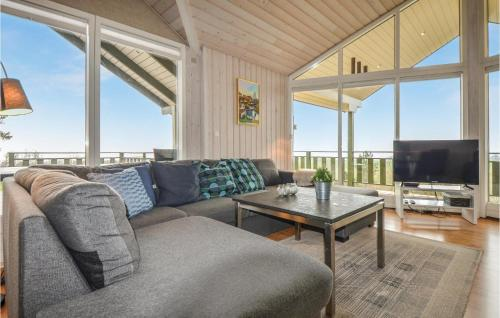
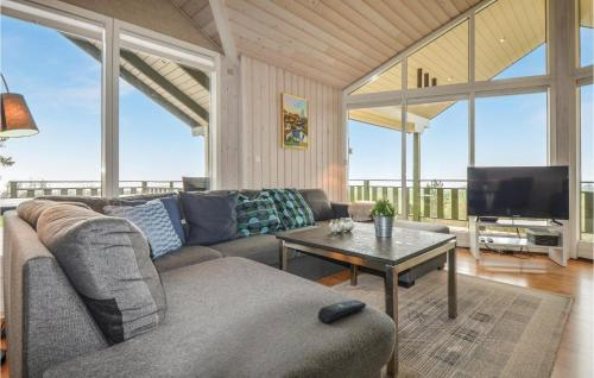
+ remote control [317,298,367,325]
